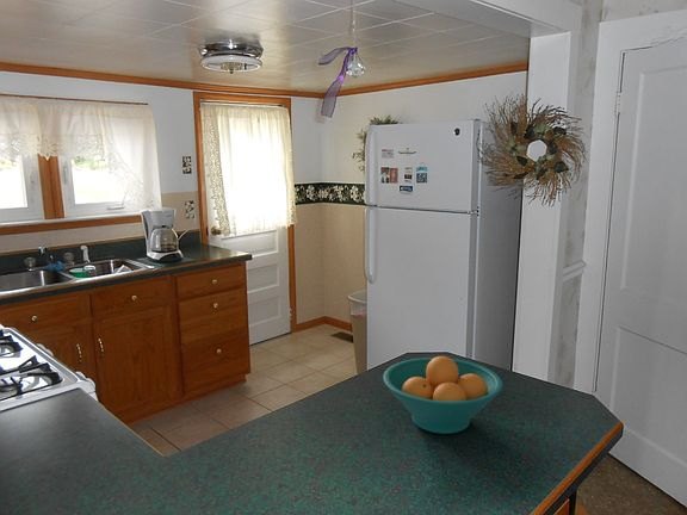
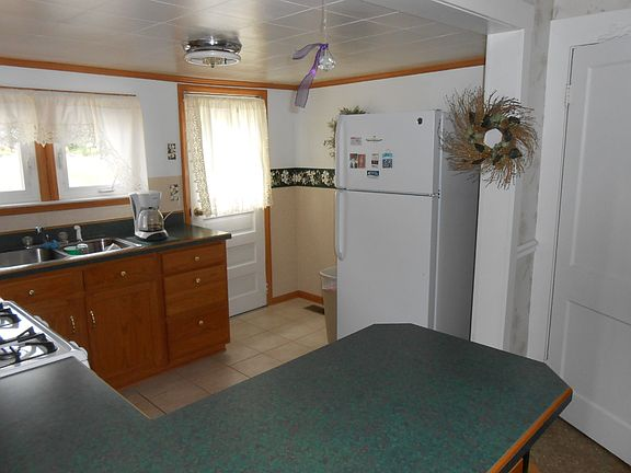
- fruit bowl [382,355,503,435]
